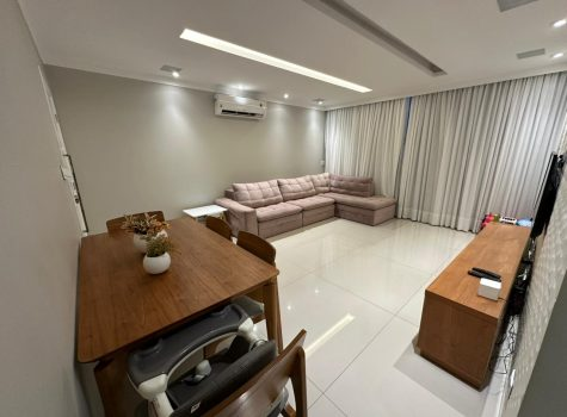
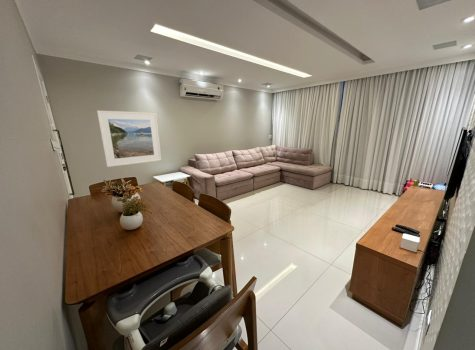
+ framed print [96,110,162,168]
